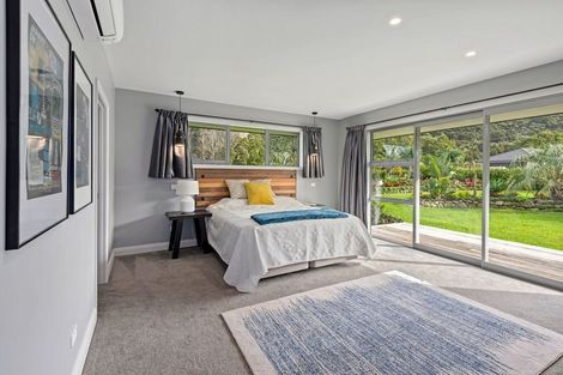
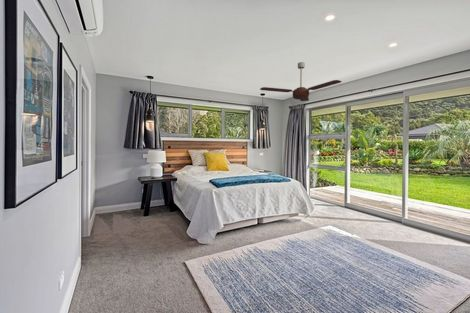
+ ceiling fan [259,61,342,102]
